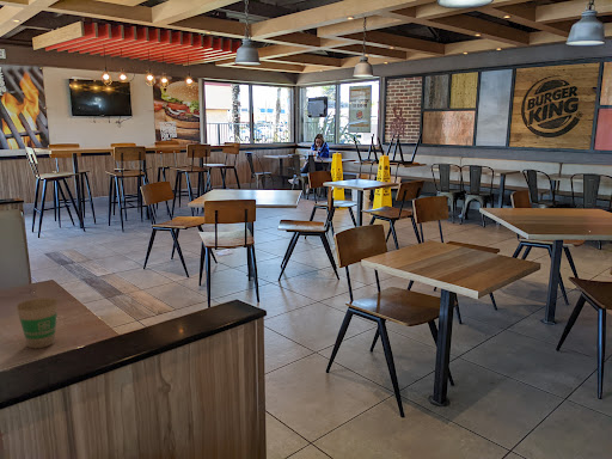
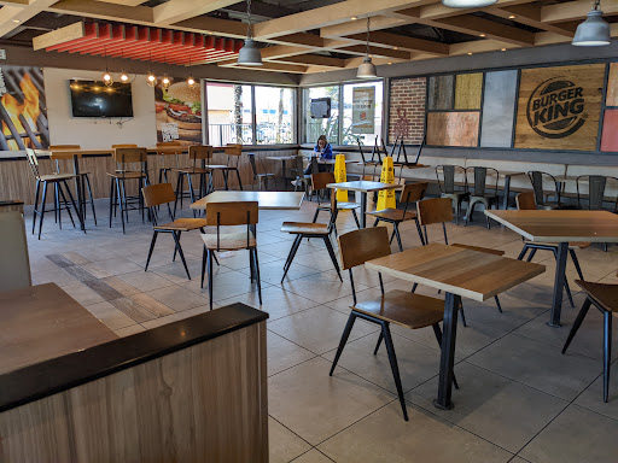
- paper cup [14,296,59,349]
